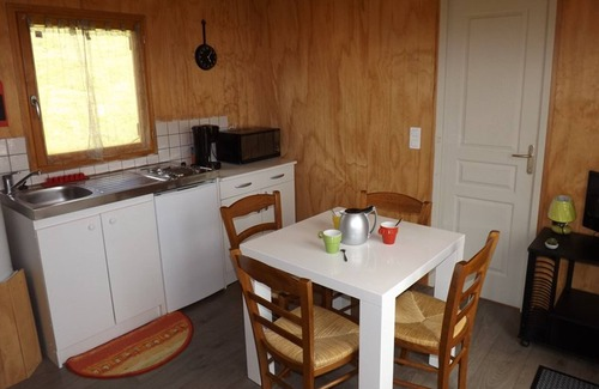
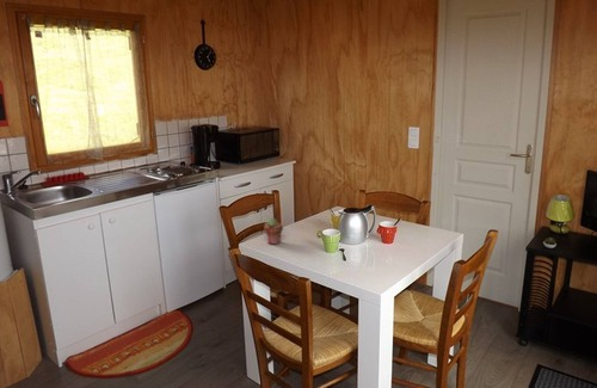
+ potted succulent [263,217,284,246]
